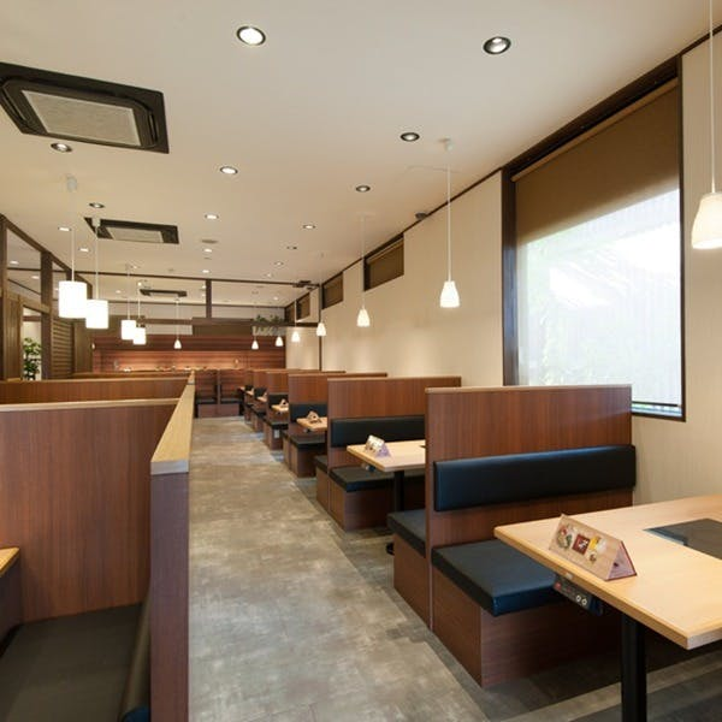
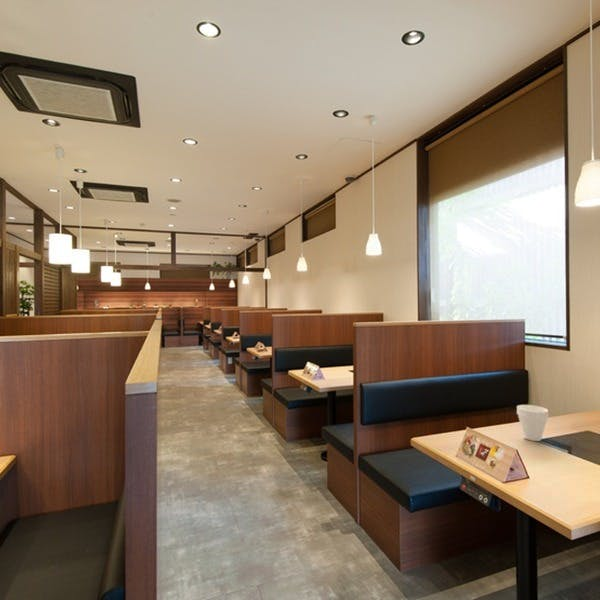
+ cup [516,404,549,442]
